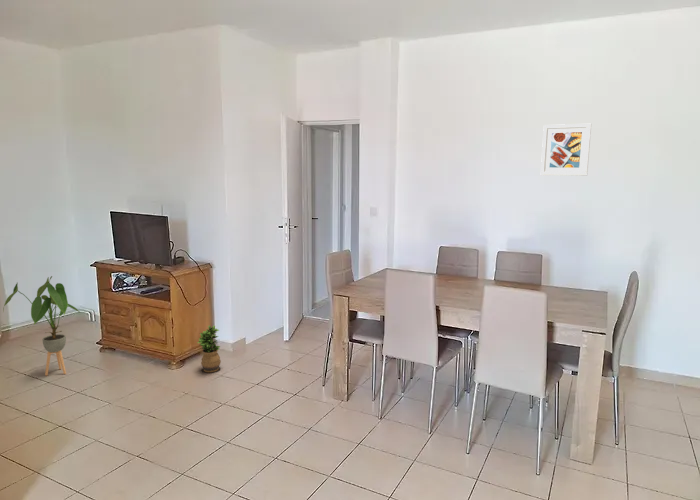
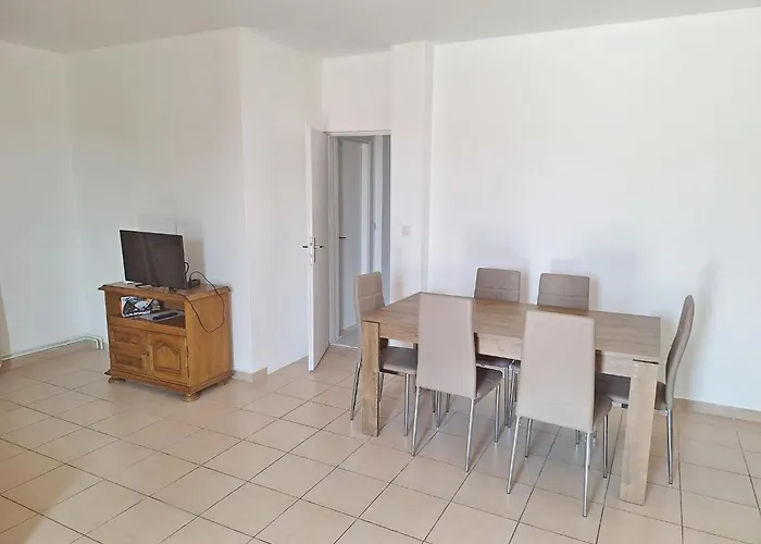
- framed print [540,123,592,177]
- potted plant [197,324,222,373]
- house plant [2,275,80,376]
